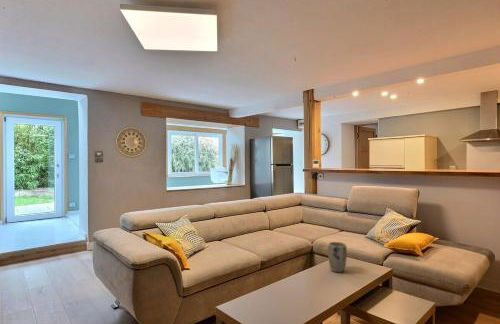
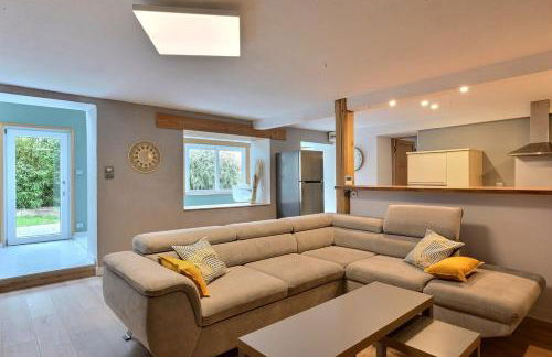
- plant pot [327,241,348,273]
